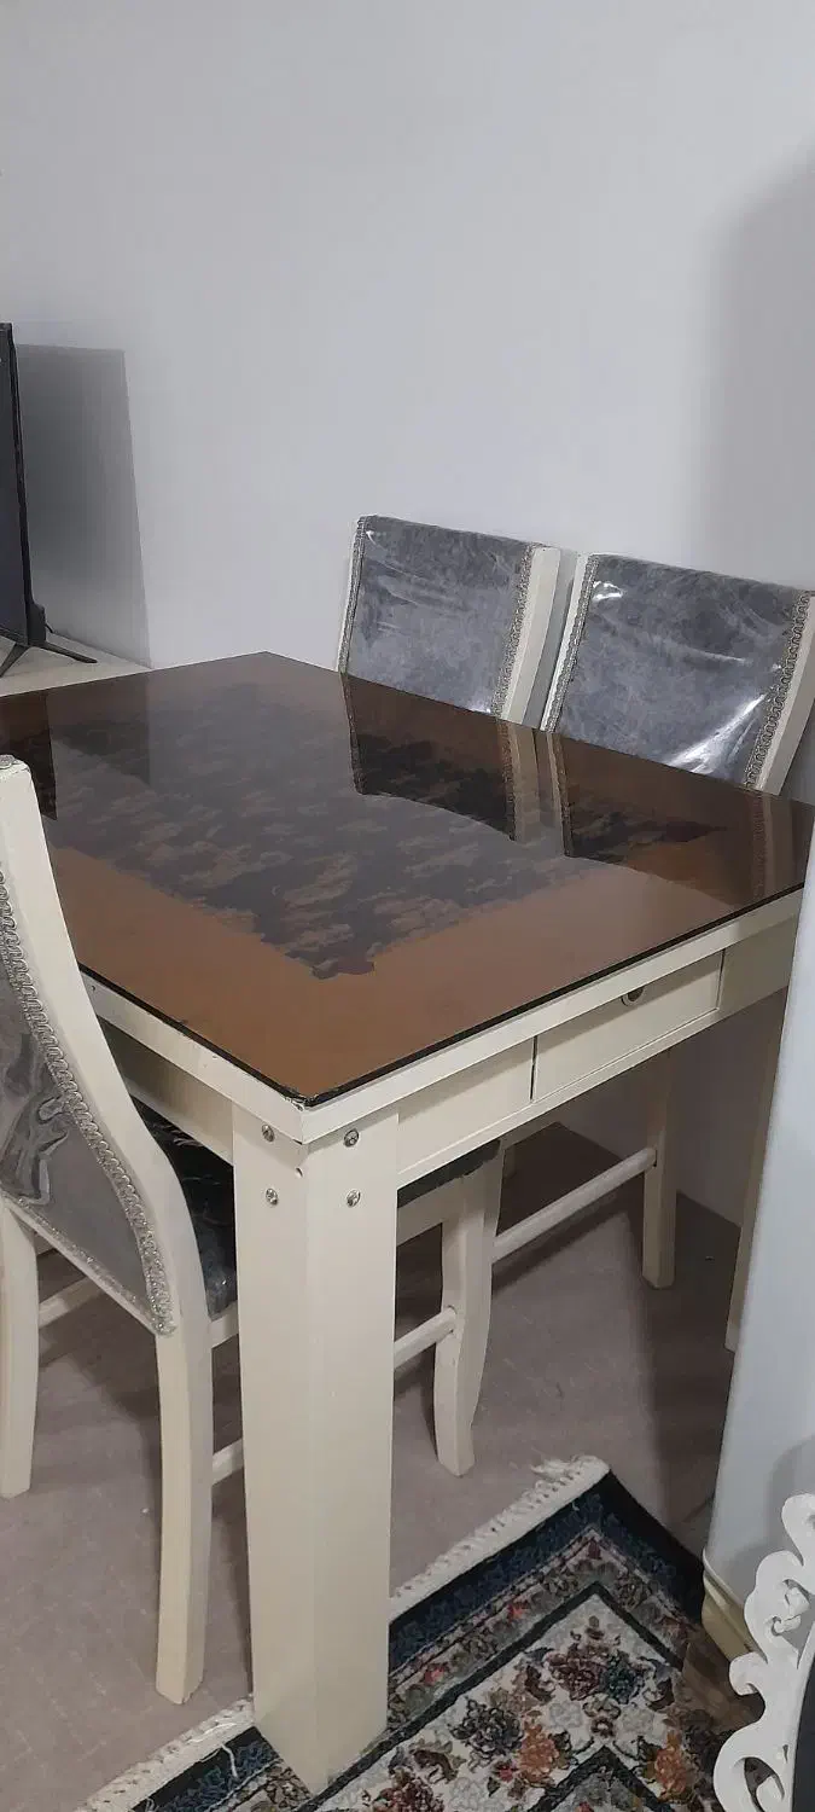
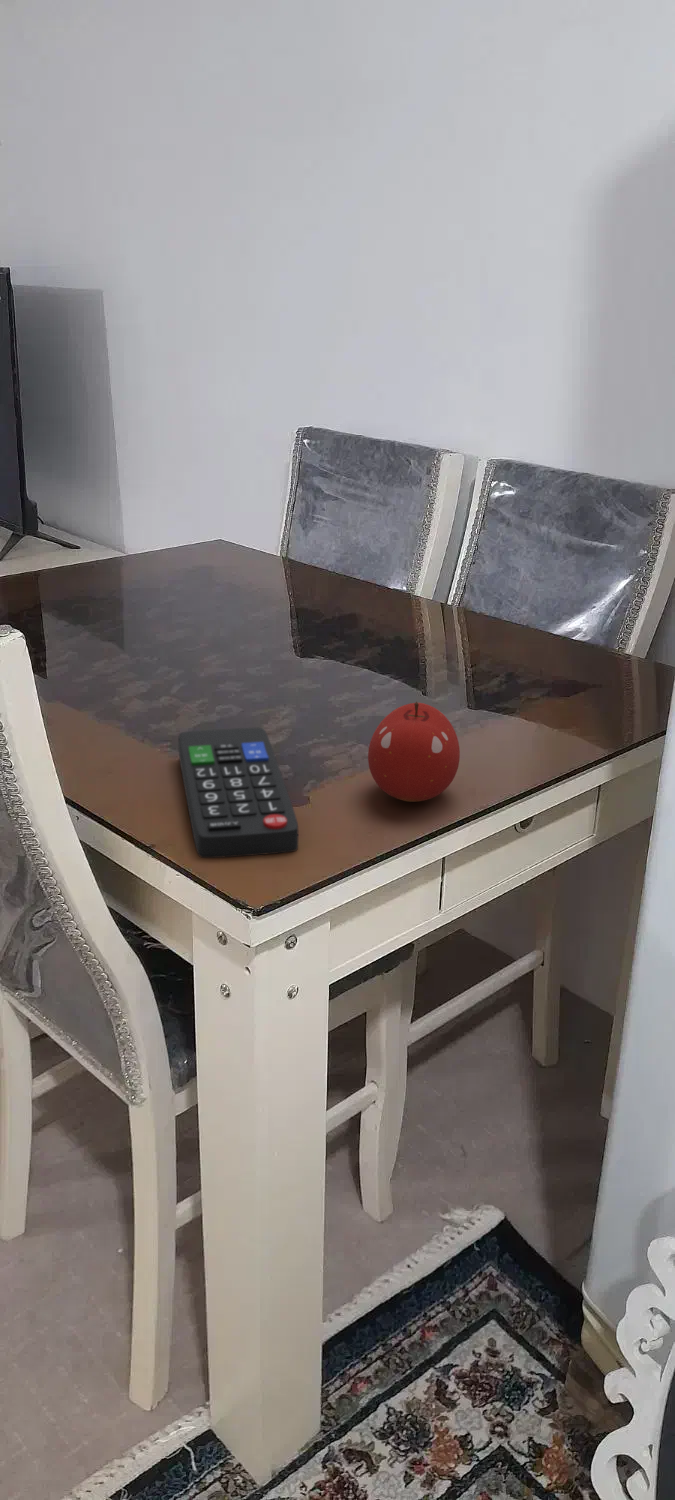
+ fruit [367,701,461,803]
+ remote control [178,727,299,859]
